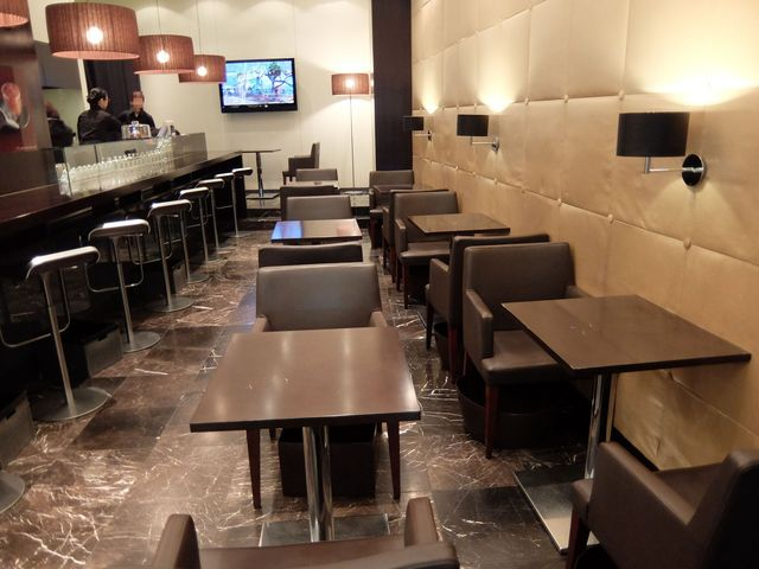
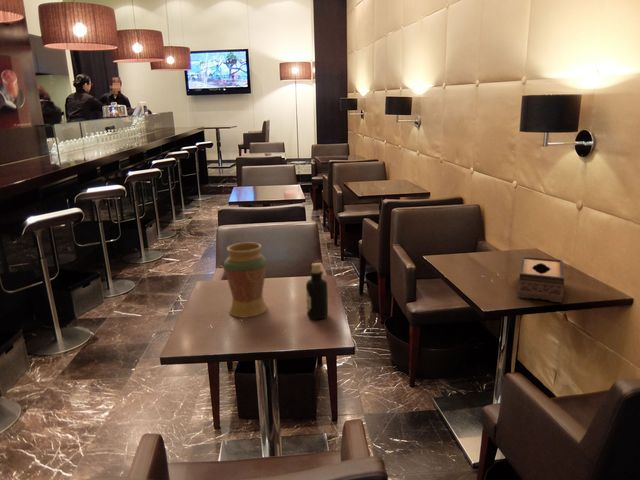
+ tissue box [516,256,565,304]
+ decorative vase [223,242,268,319]
+ bottle [305,262,329,320]
